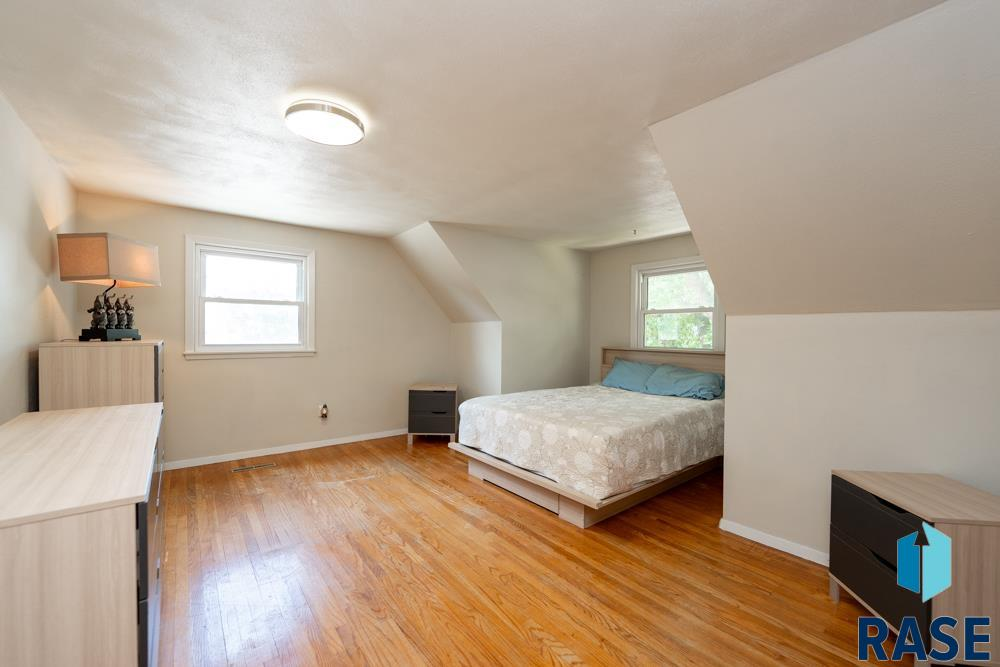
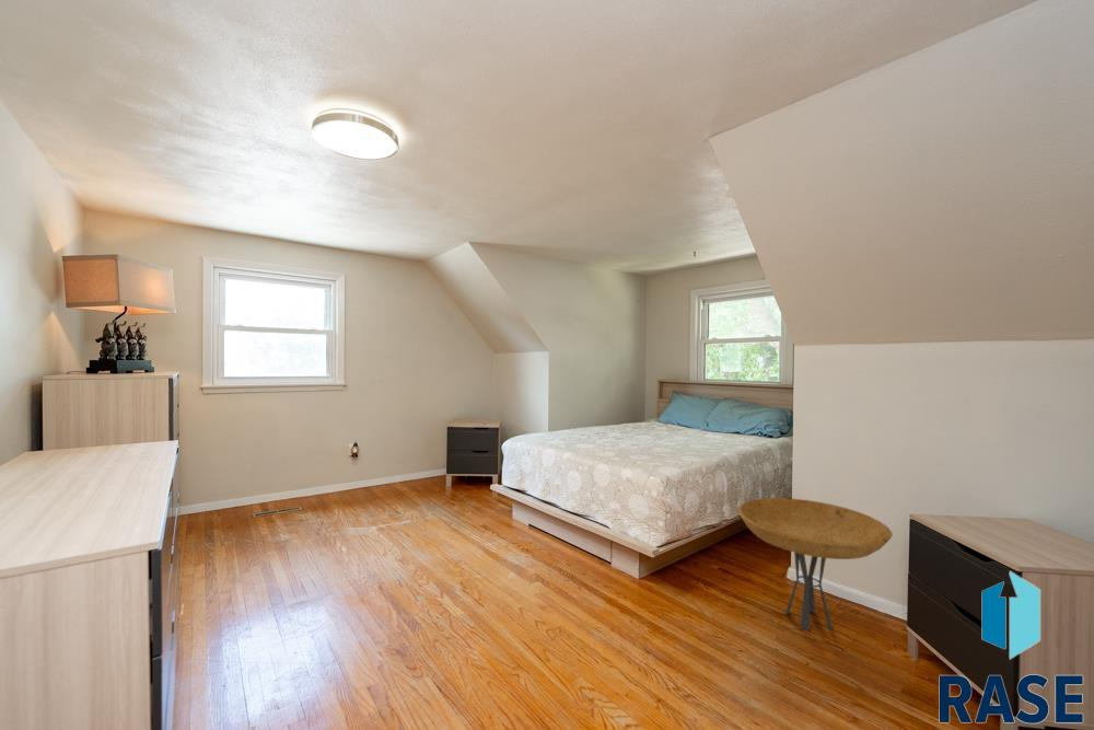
+ side table [736,497,894,631]
